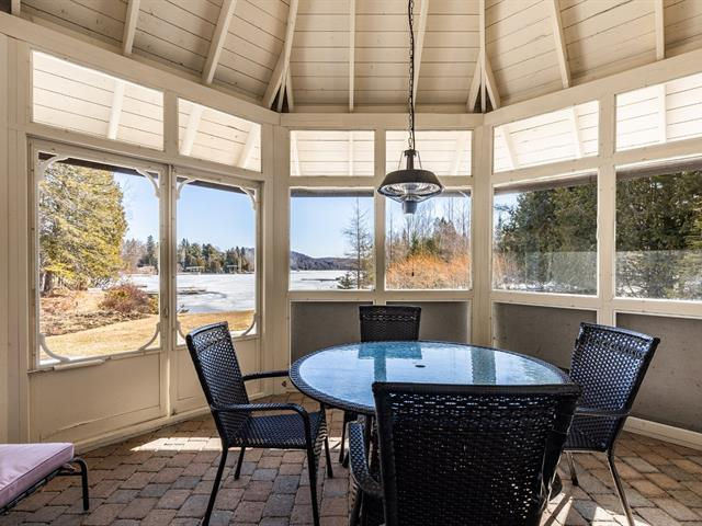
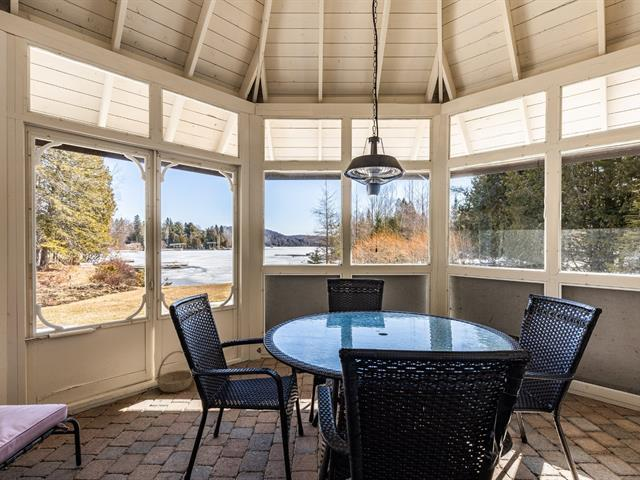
+ basket [156,350,194,393]
